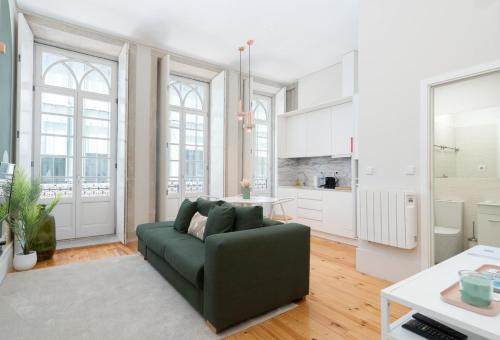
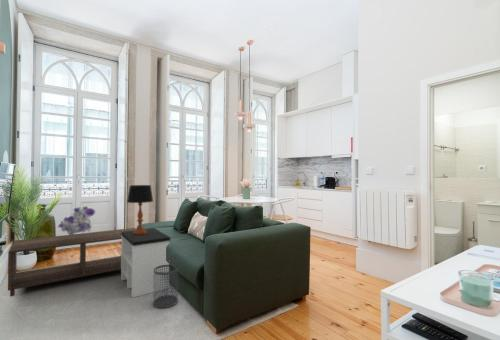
+ bouquet [57,205,97,235]
+ side table [120,227,171,299]
+ wastebasket [152,264,179,309]
+ coffee table [7,227,137,297]
+ table lamp [126,184,154,235]
